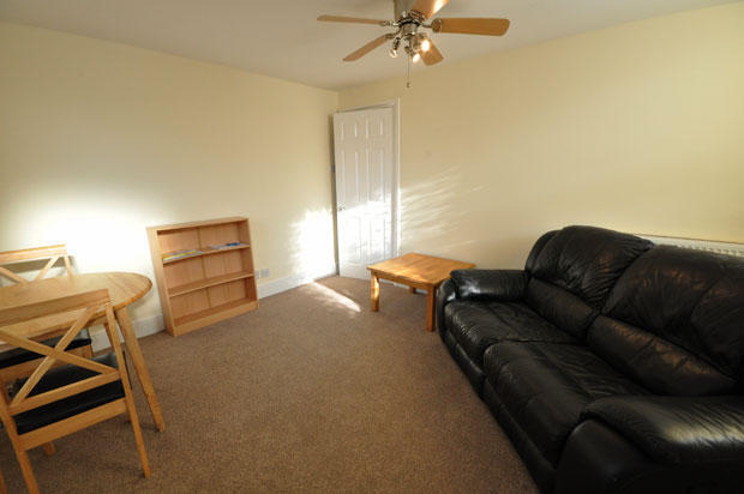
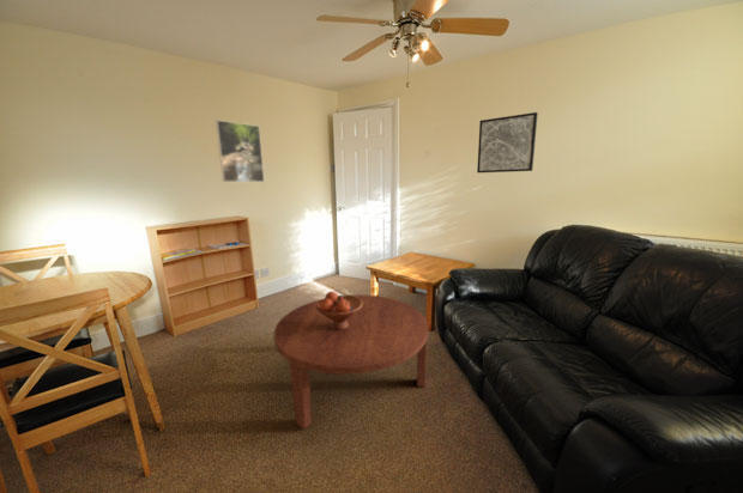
+ wall art [476,111,539,174]
+ fruit bowl [315,290,363,330]
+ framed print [215,118,265,183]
+ coffee table [273,293,429,431]
